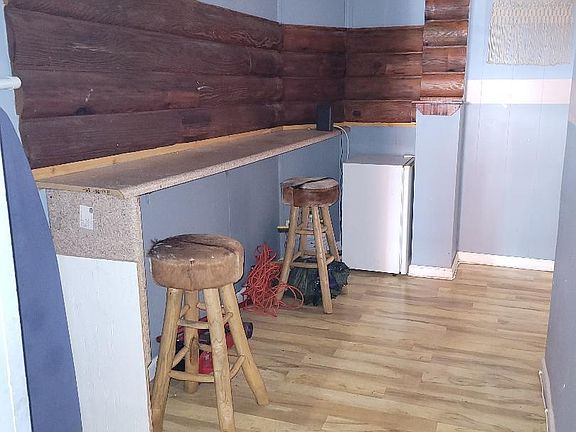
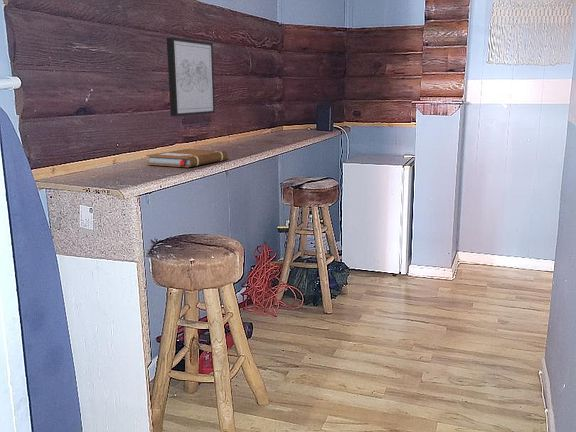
+ wall art [166,36,216,117]
+ notebook [145,148,229,168]
